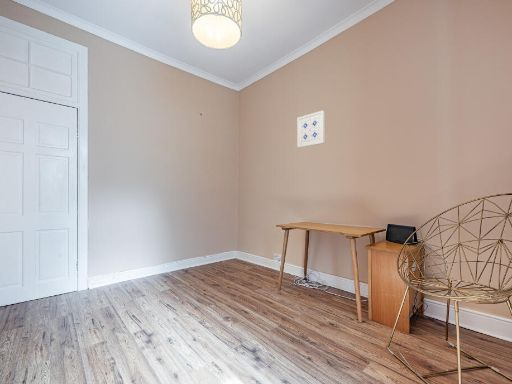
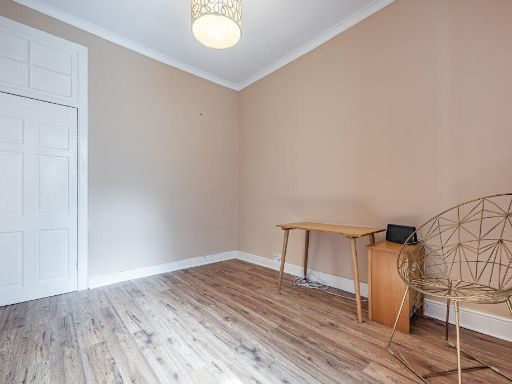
- wall art [296,110,325,149]
